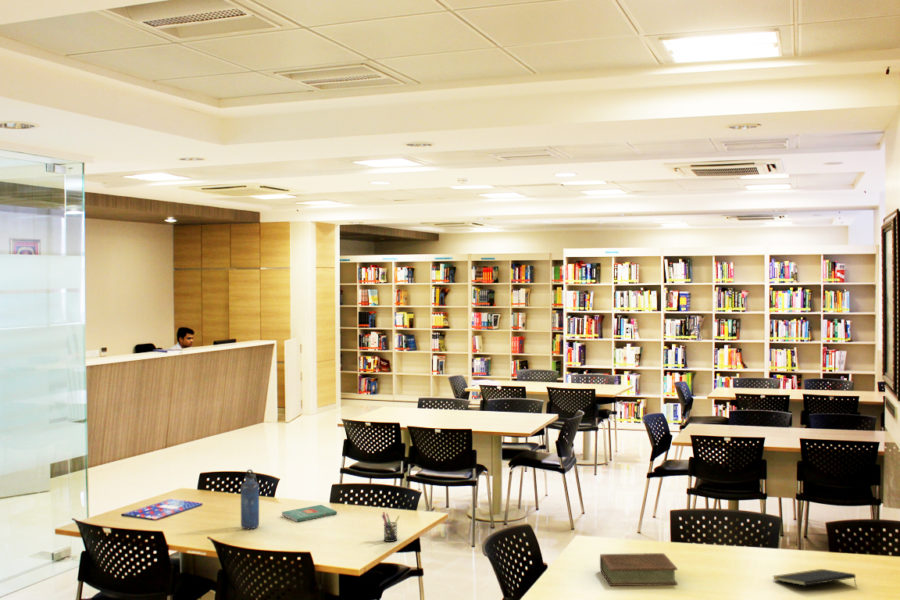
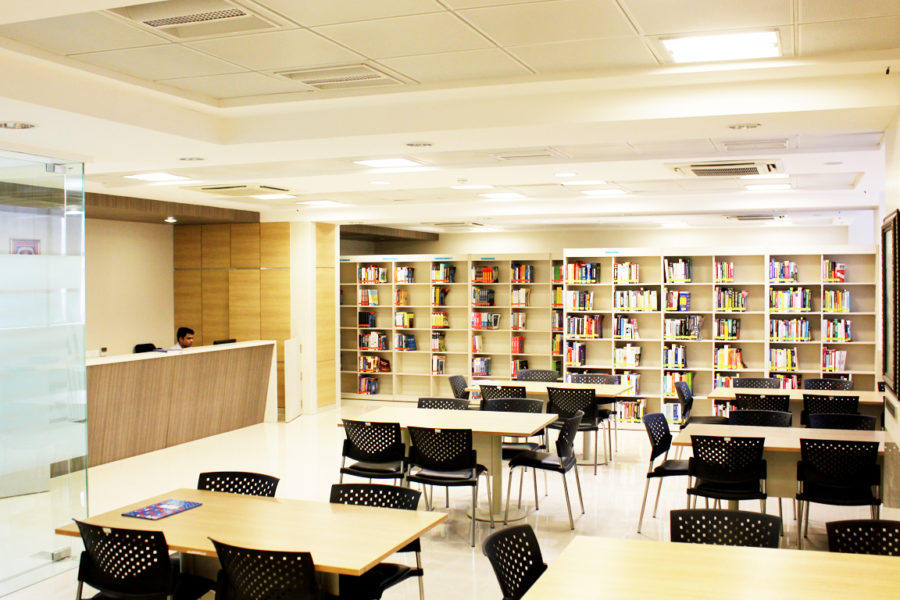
- book [281,504,338,523]
- pen holder [381,511,401,543]
- notepad [772,568,857,587]
- book [599,552,678,587]
- water bottle [240,468,260,530]
